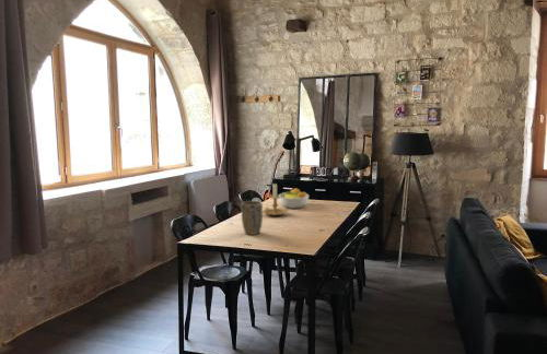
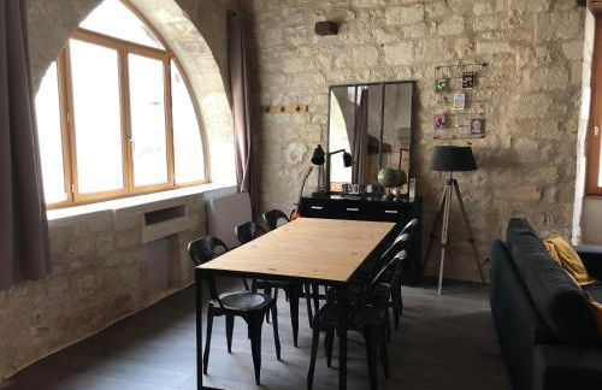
- candle holder [263,181,289,216]
- fruit bowl [278,187,310,210]
- plant pot [241,200,264,236]
